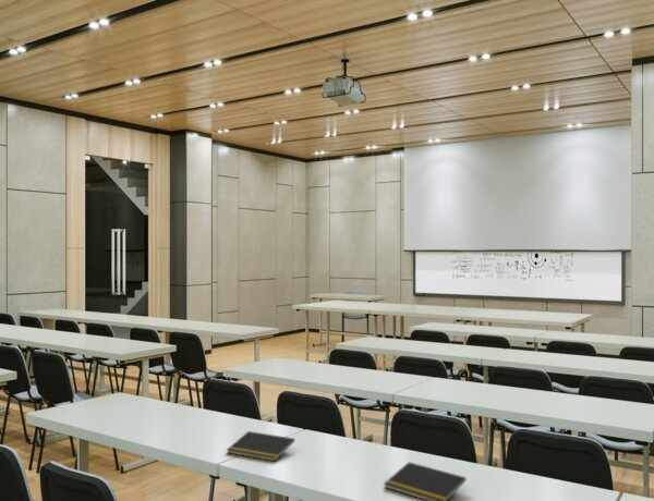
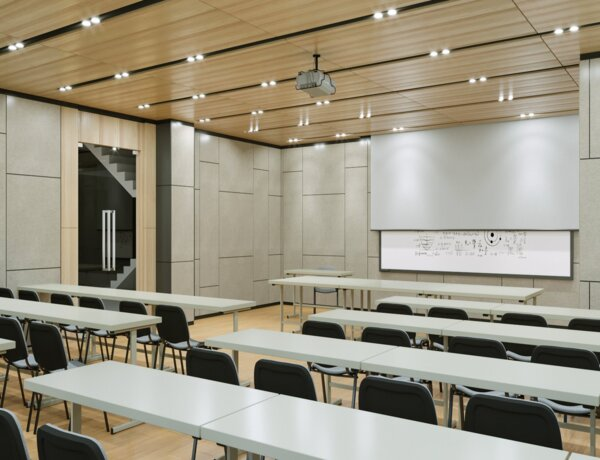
- notepad [383,461,467,501]
- notepad [226,430,295,462]
